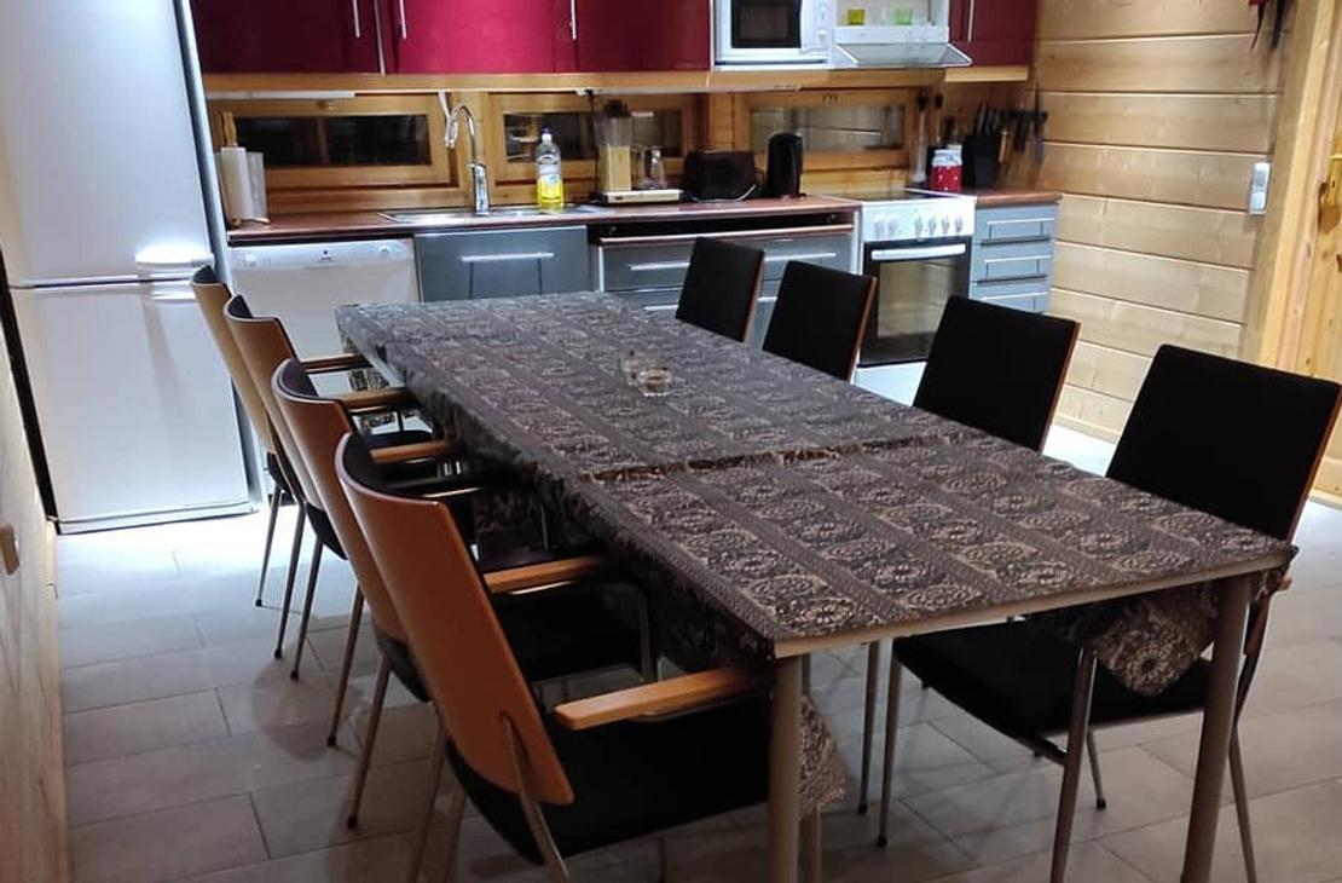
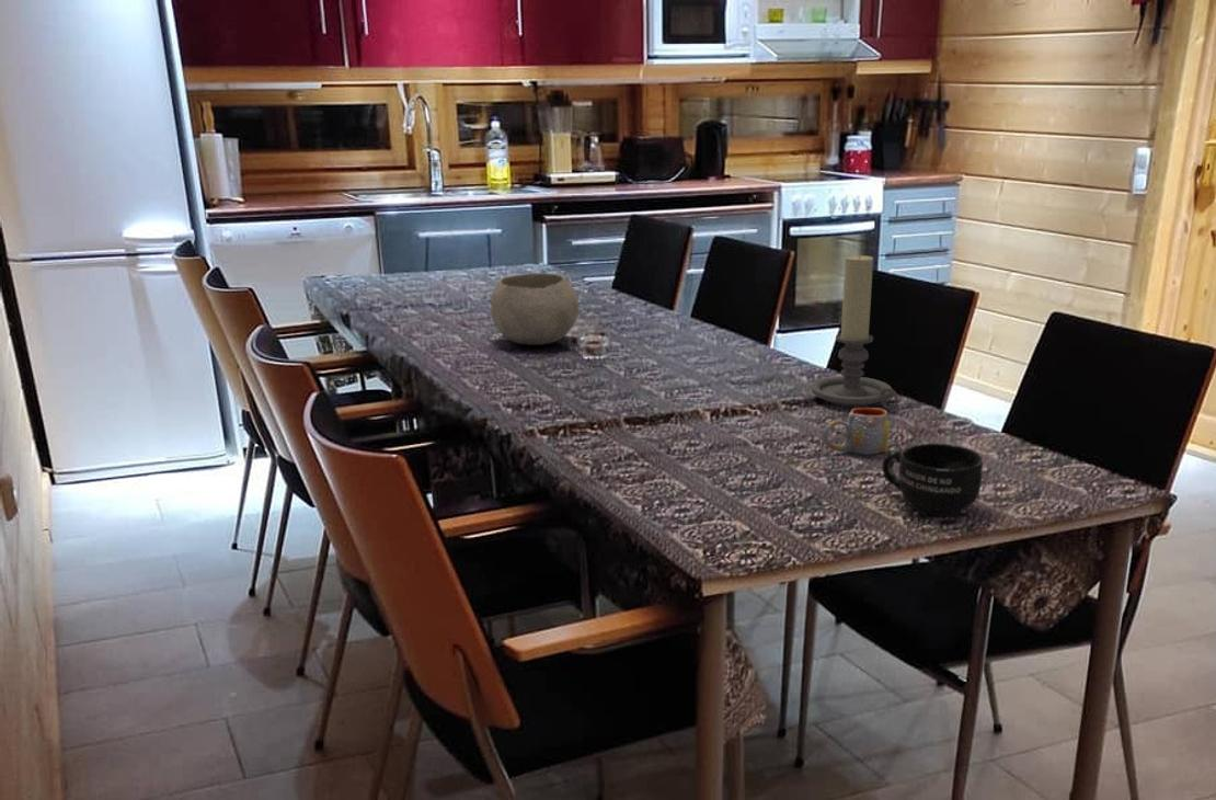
+ mug [821,407,891,456]
+ mug [881,443,984,517]
+ bowl [490,272,580,346]
+ candle holder [811,253,899,411]
